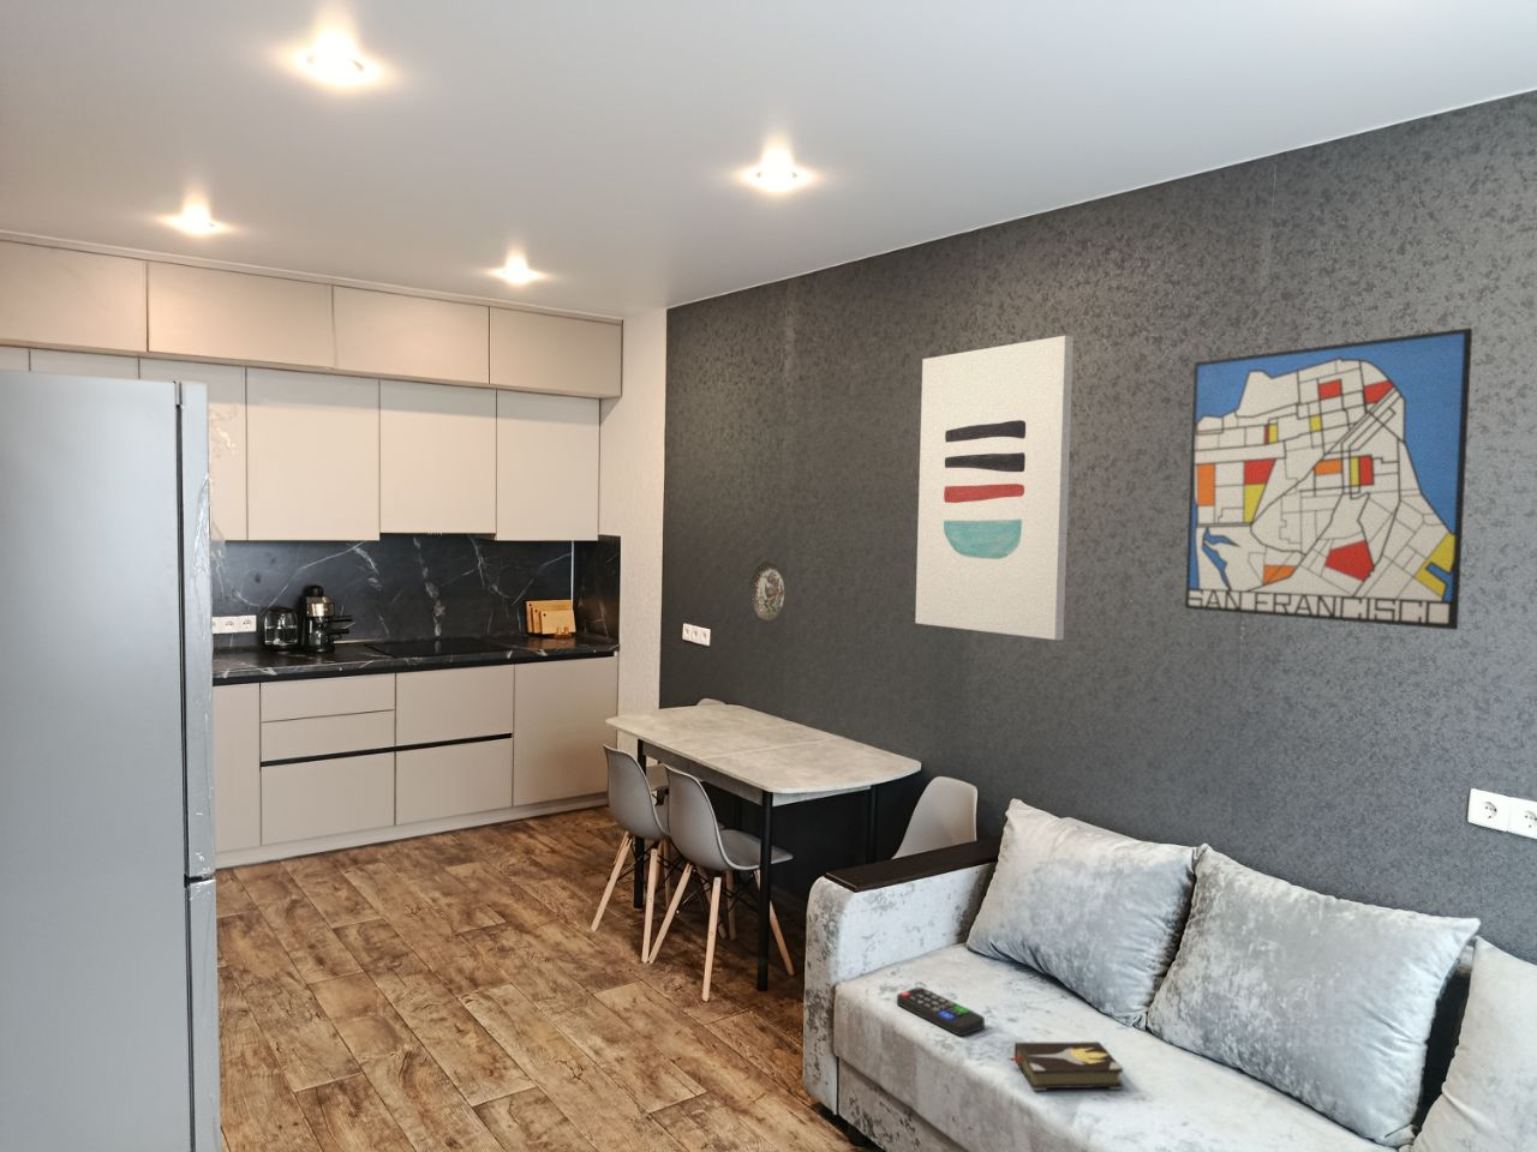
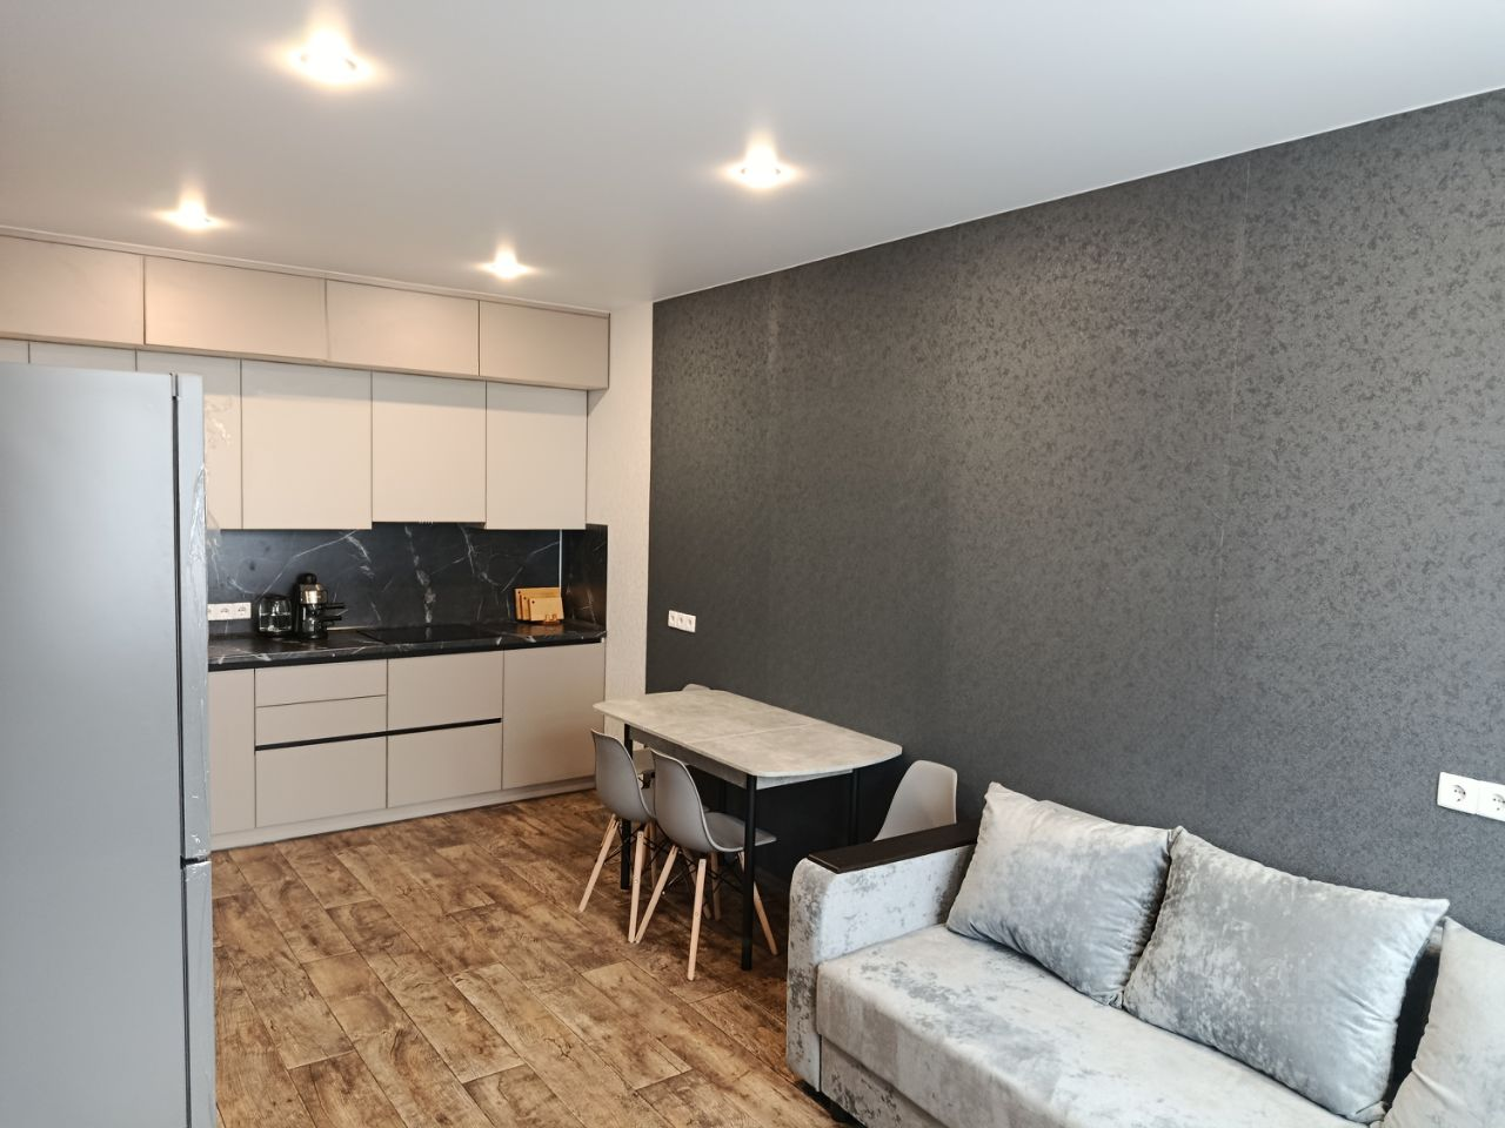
- remote control [896,986,986,1037]
- wall art [1184,327,1473,632]
- decorative plate [749,560,787,623]
- hardback book [1006,1041,1124,1091]
- wall art [914,335,1075,641]
